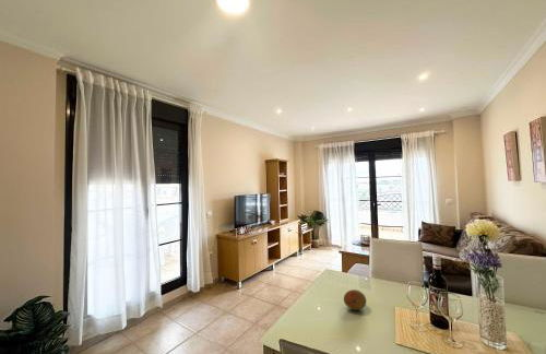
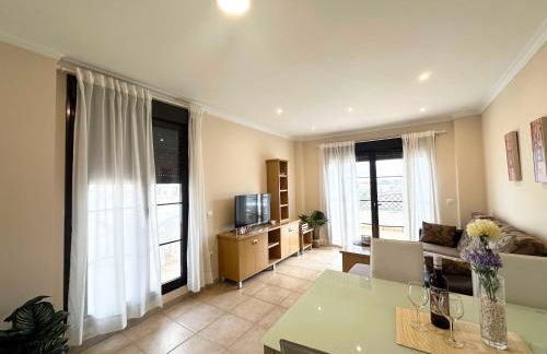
- fruit [343,288,367,311]
